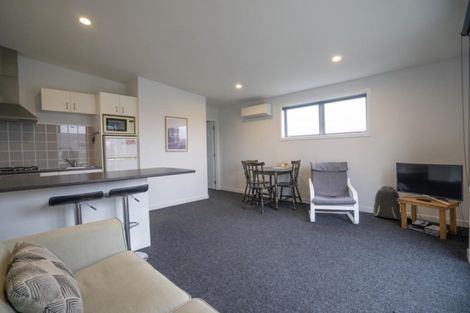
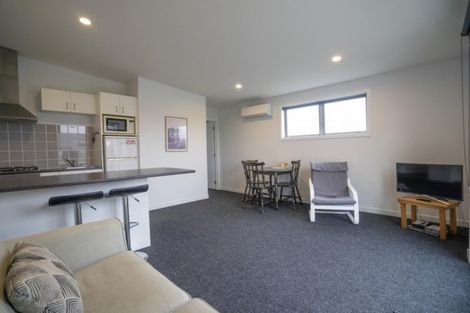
- backpack [372,185,402,221]
